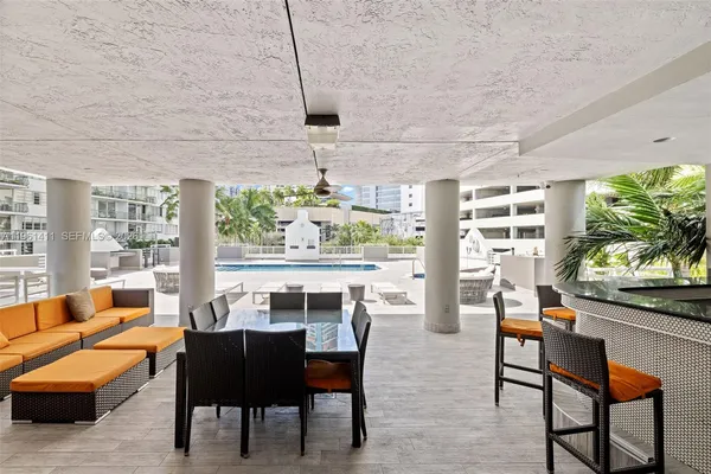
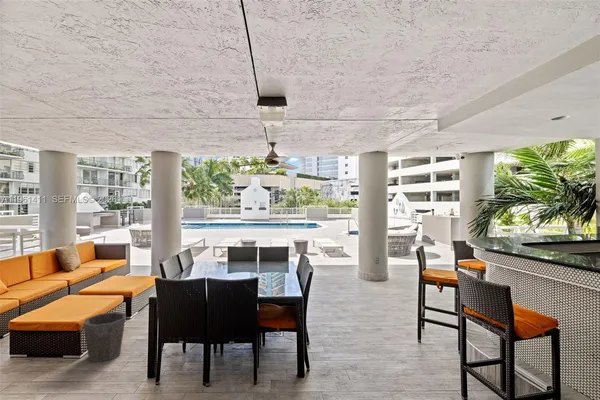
+ waste bin [82,311,127,363]
